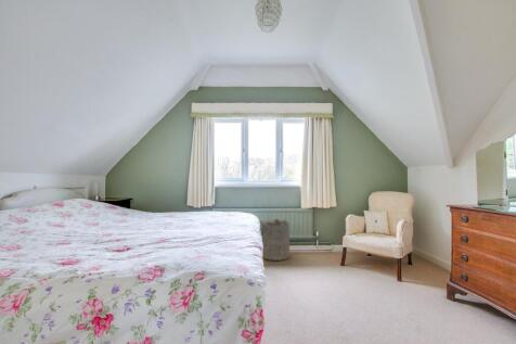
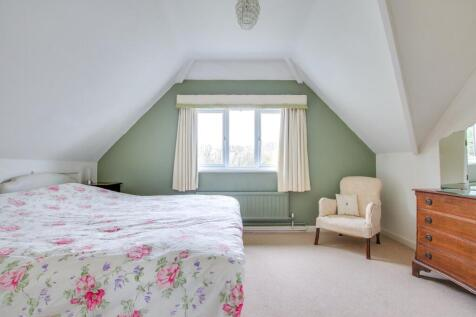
- laundry hamper [259,218,291,262]
